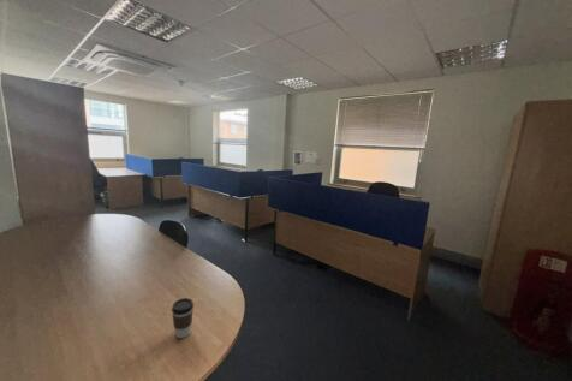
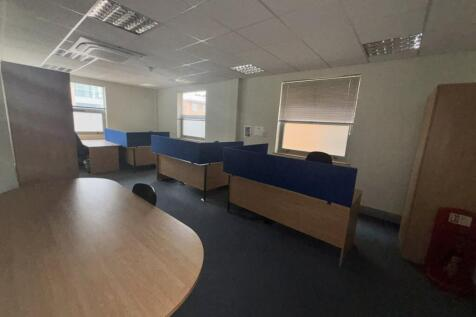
- coffee cup [171,297,195,339]
